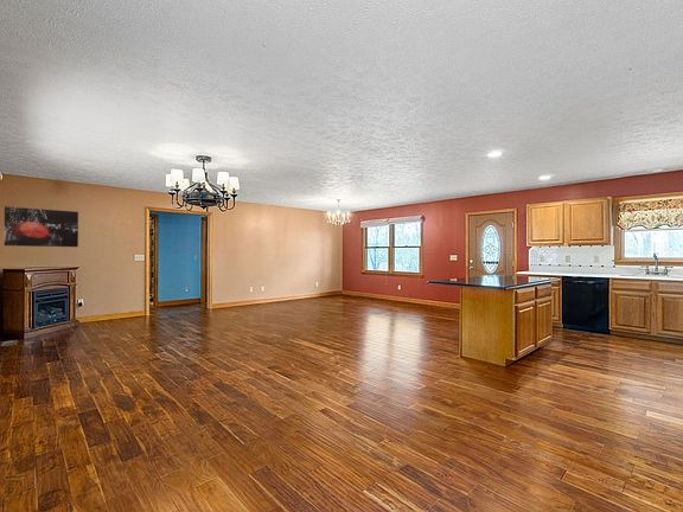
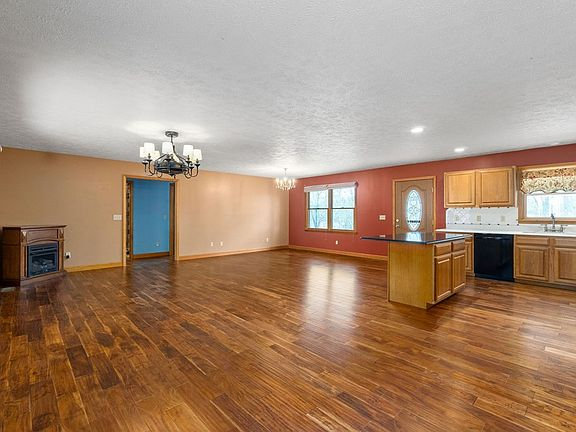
- wall art [4,205,79,248]
